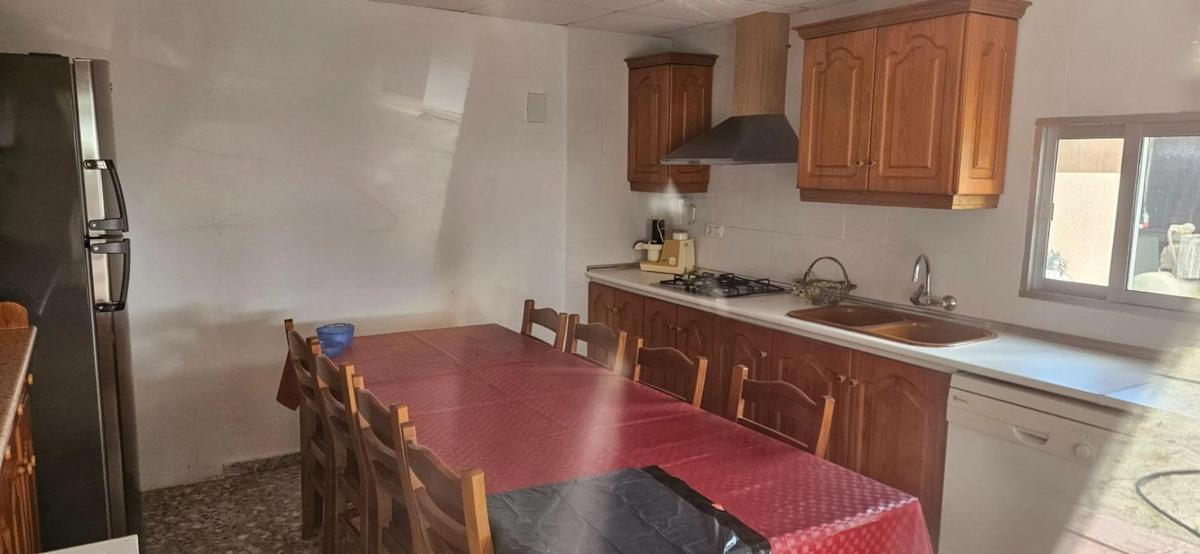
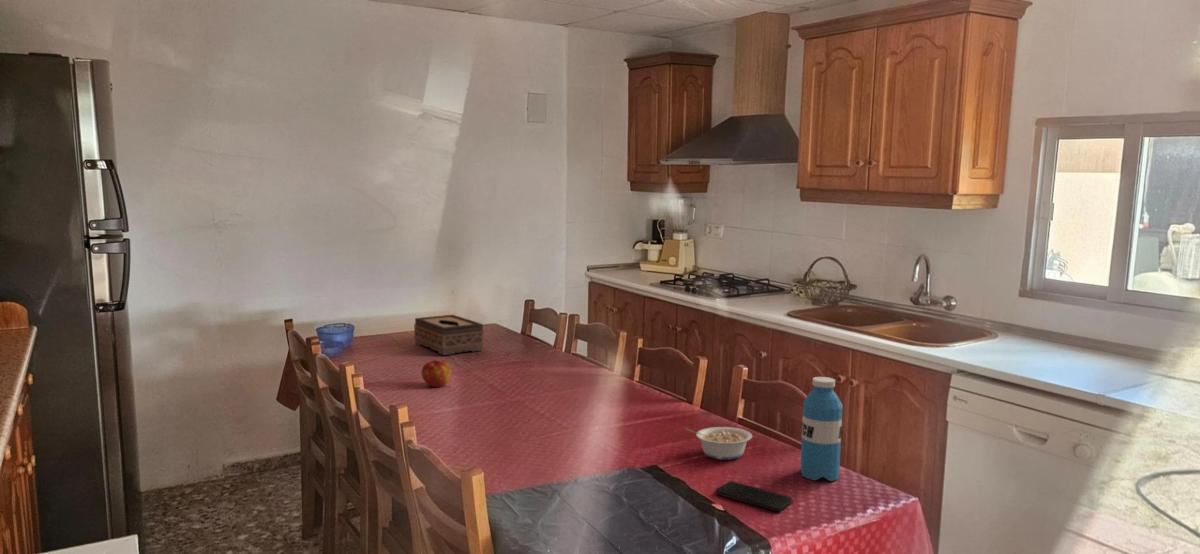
+ water bottle [799,376,844,482]
+ legume [684,426,753,461]
+ apple [420,359,452,388]
+ smartphone [715,480,794,512]
+ tissue box [413,314,485,356]
